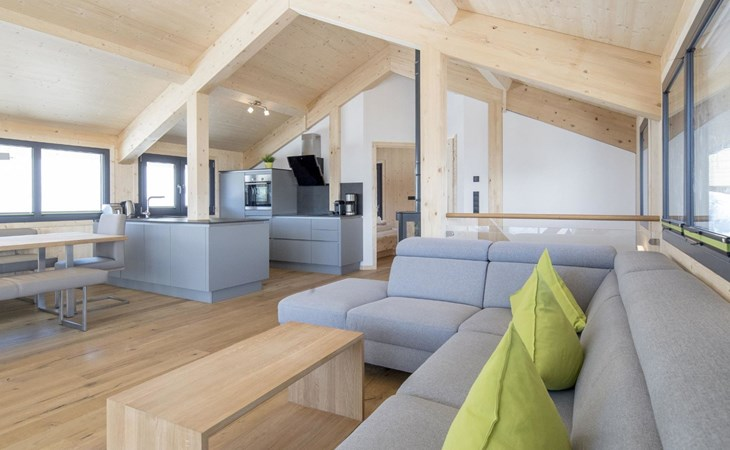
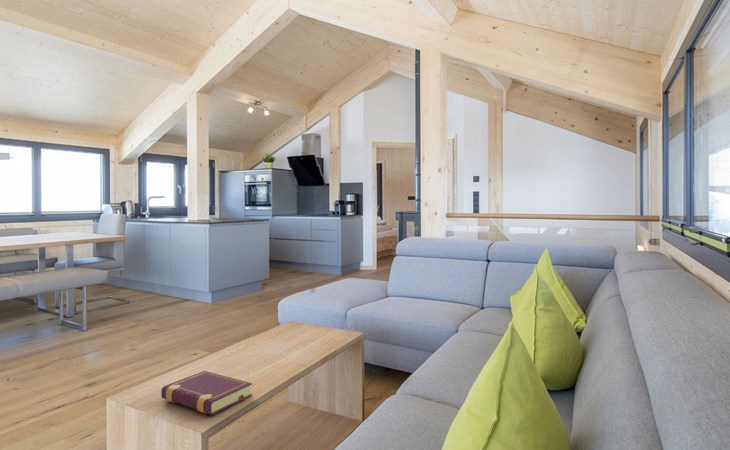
+ book [160,370,253,416]
